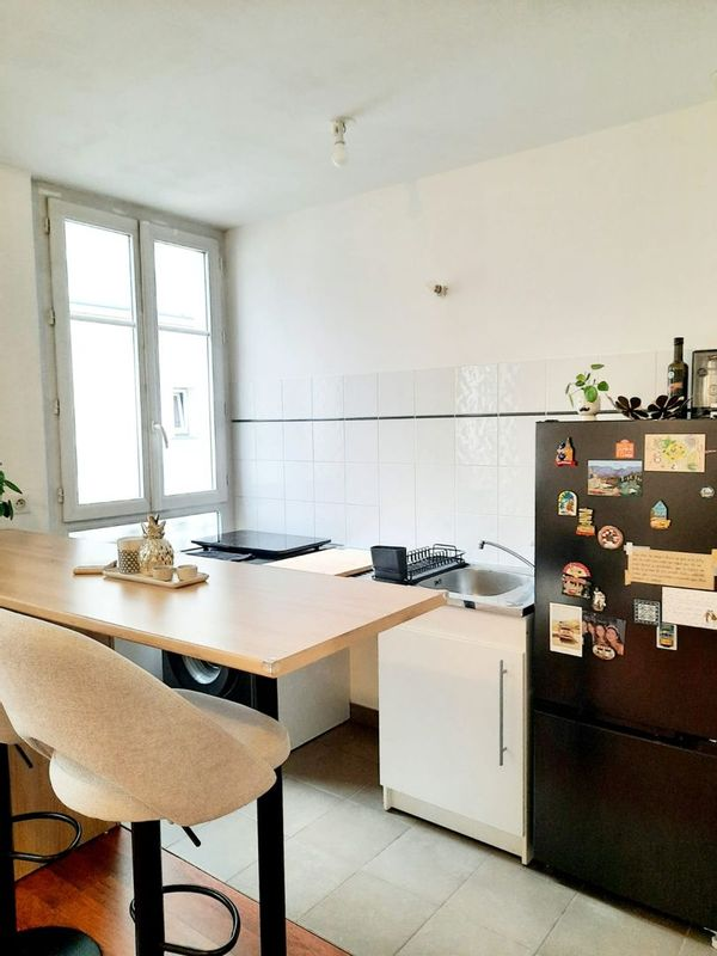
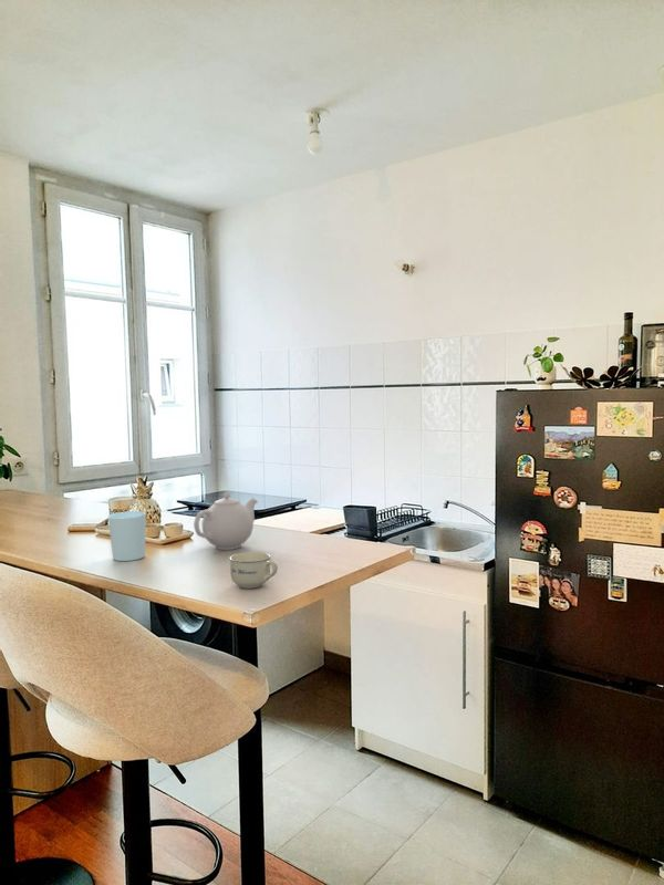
+ cup [229,551,279,590]
+ teapot [193,491,259,551]
+ cup [107,510,147,562]
